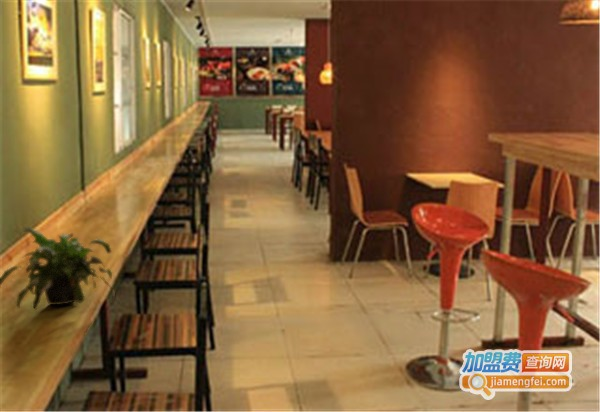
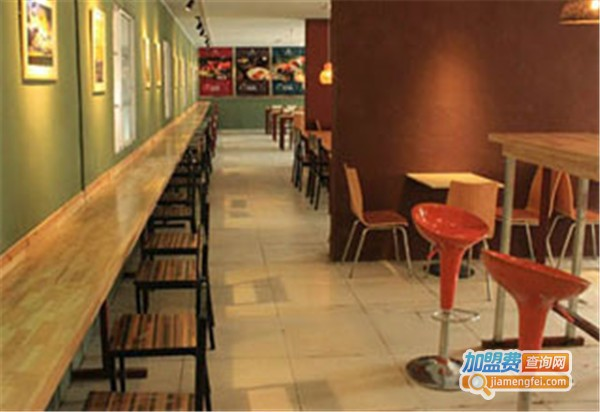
- potted plant [0,226,116,311]
